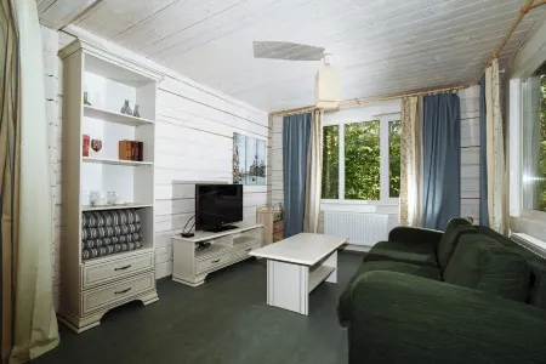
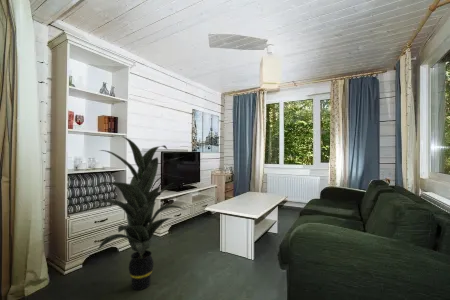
+ indoor plant [94,135,188,291]
